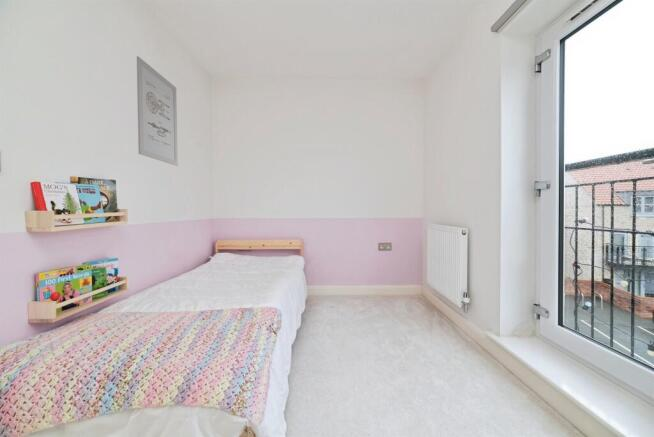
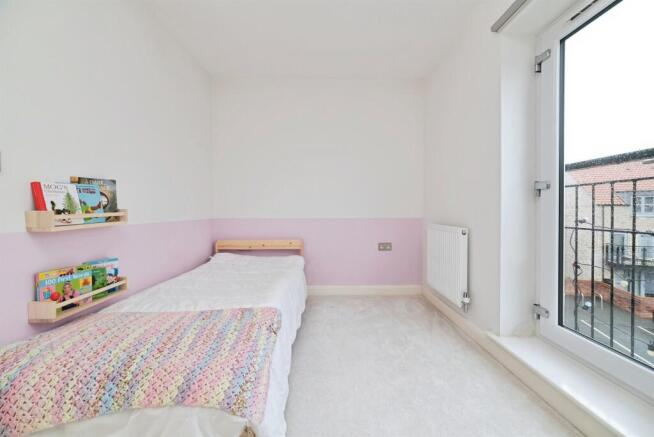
- wall art [136,55,179,167]
